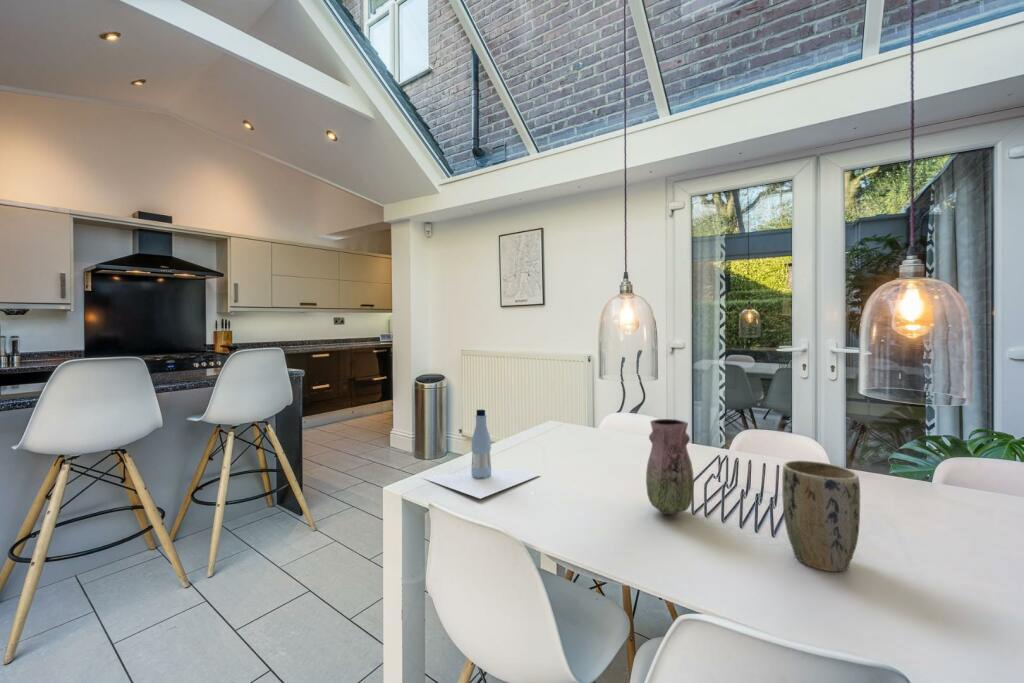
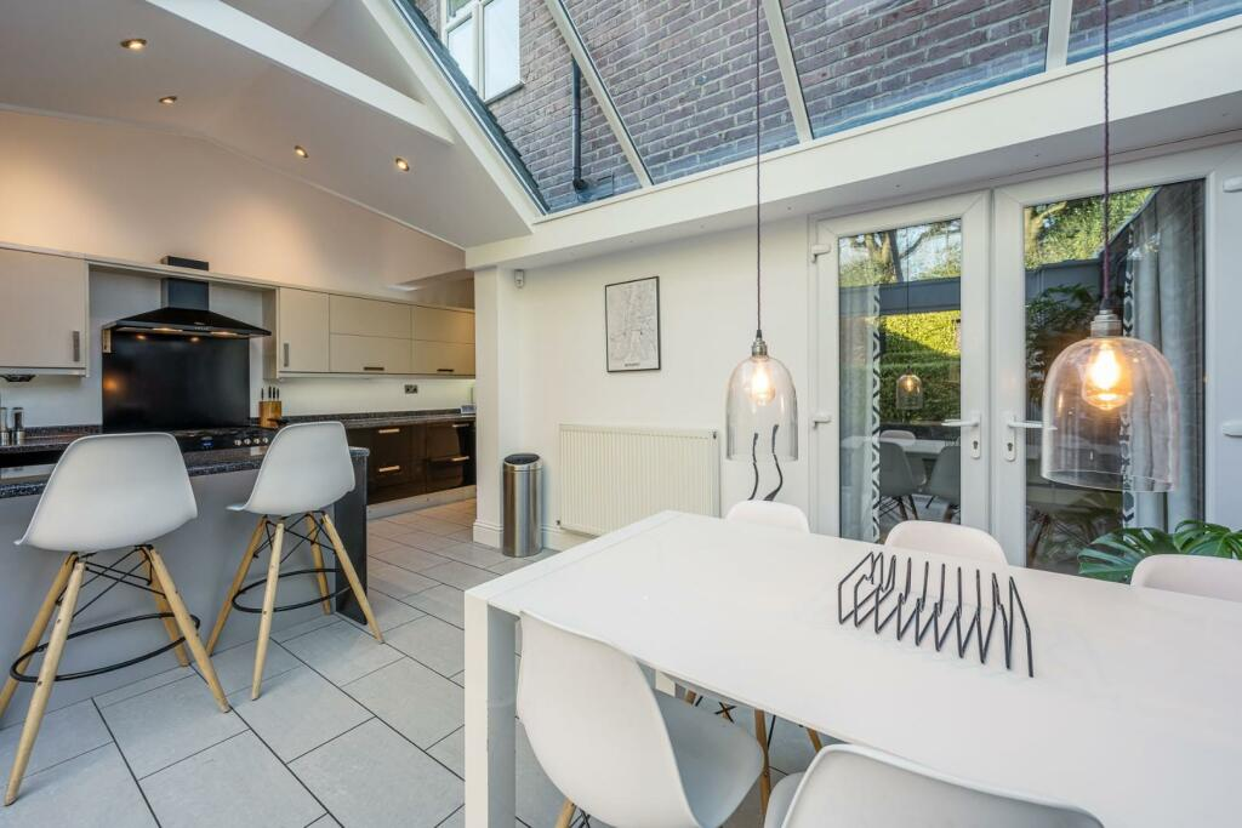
- bottle [422,409,540,500]
- vase [645,418,695,515]
- plant pot [781,459,861,573]
